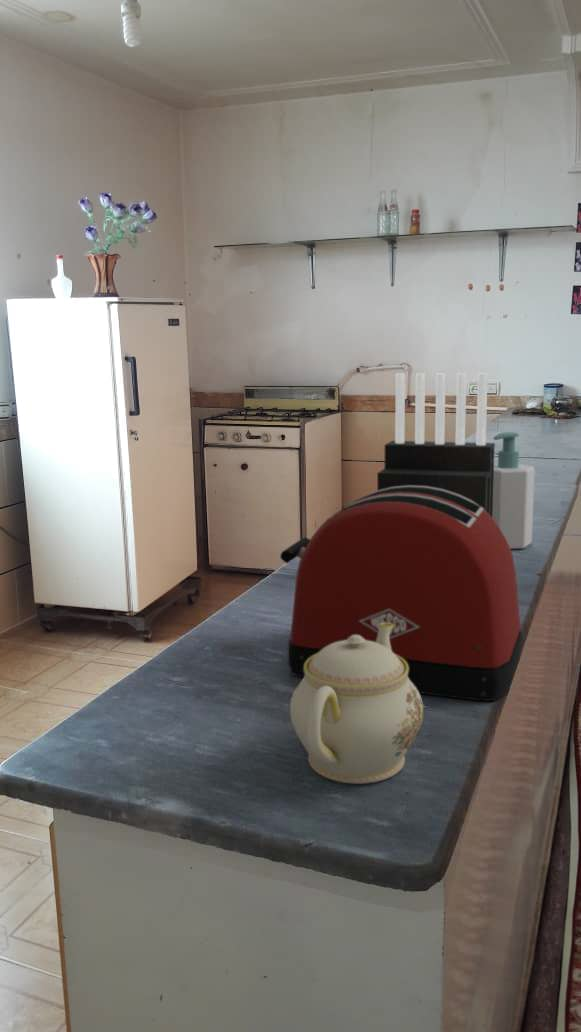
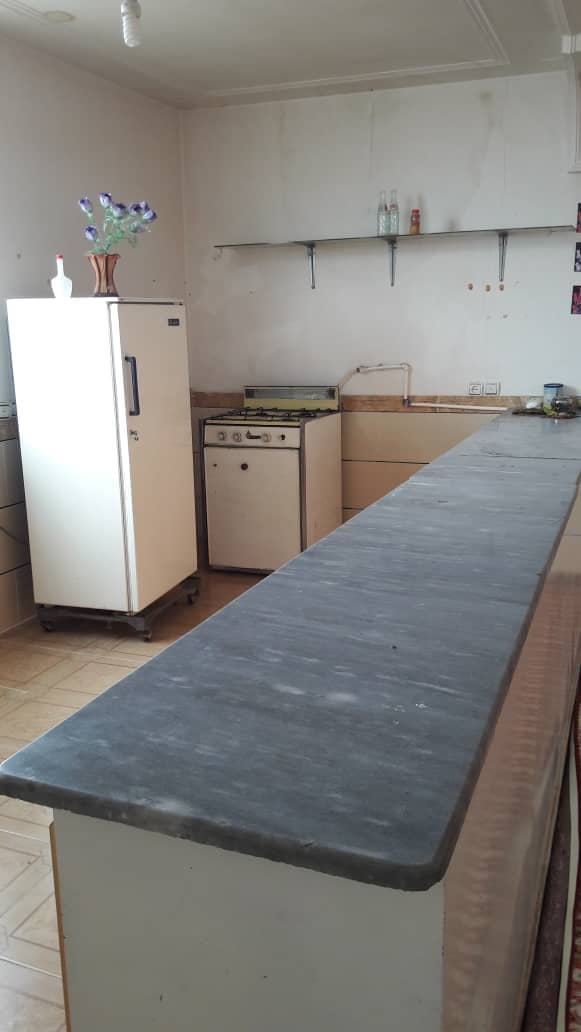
- knife block [376,372,496,517]
- soap bottle [492,431,536,550]
- toaster [279,486,524,702]
- teapot [289,623,424,785]
